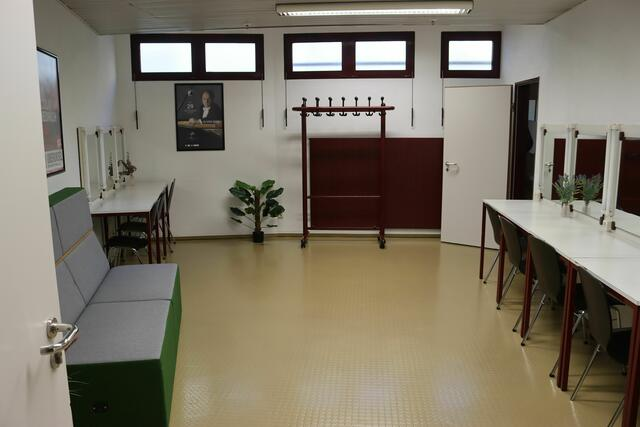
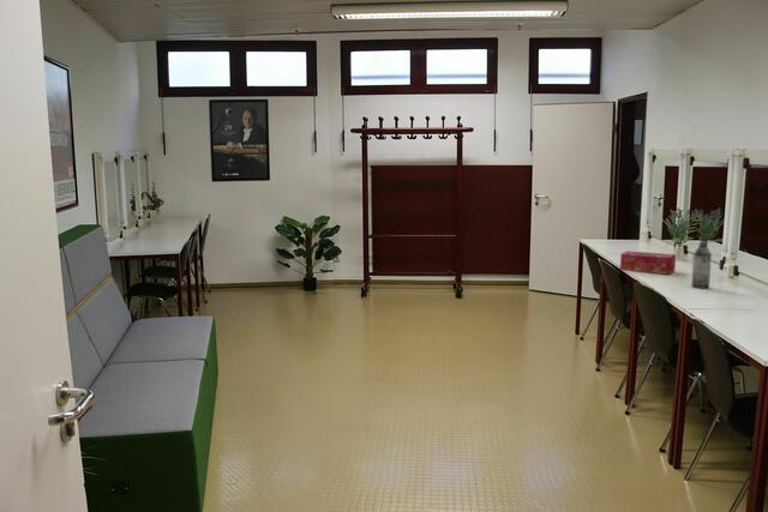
+ tissue box [619,249,677,276]
+ water bottle [690,240,713,289]
